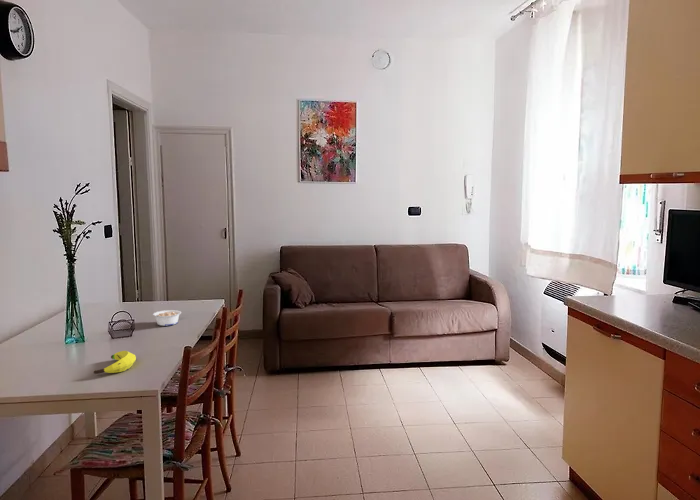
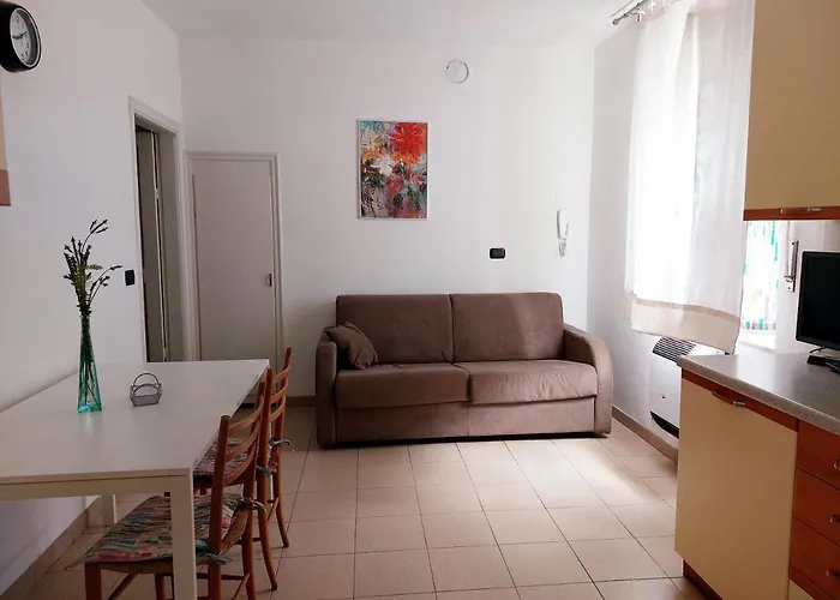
- banana [93,350,137,375]
- legume [152,309,182,327]
